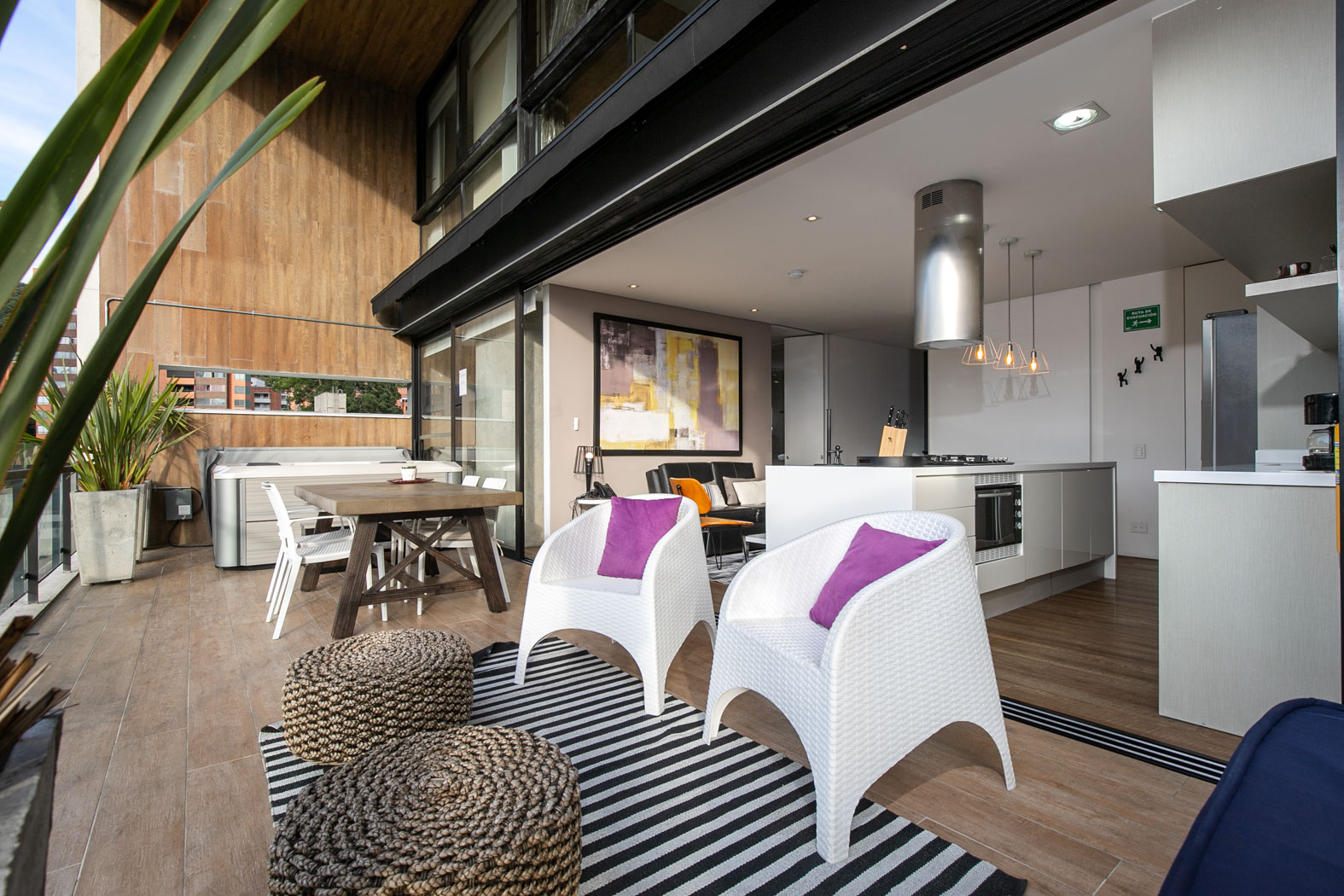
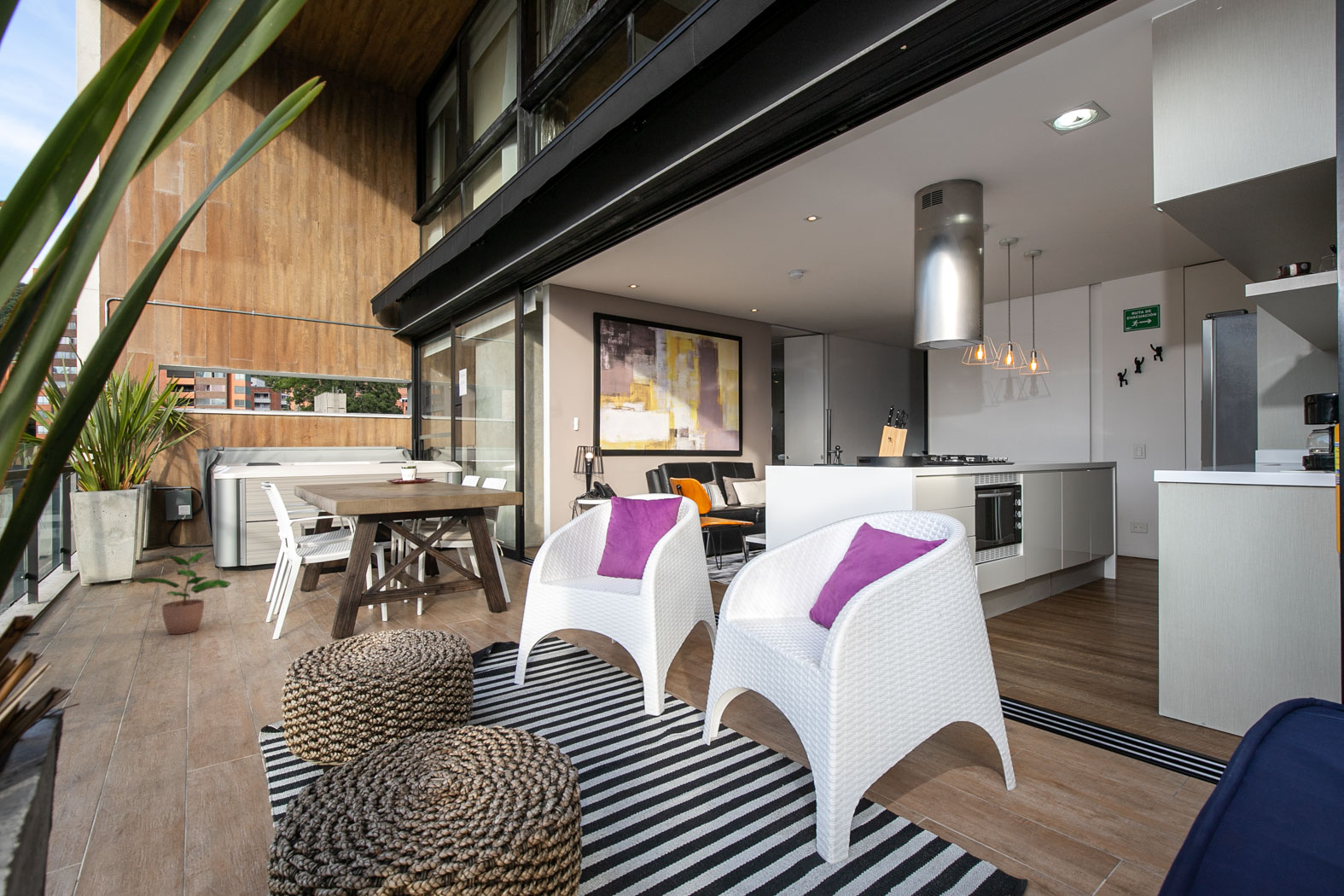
+ potted plant [135,551,232,635]
